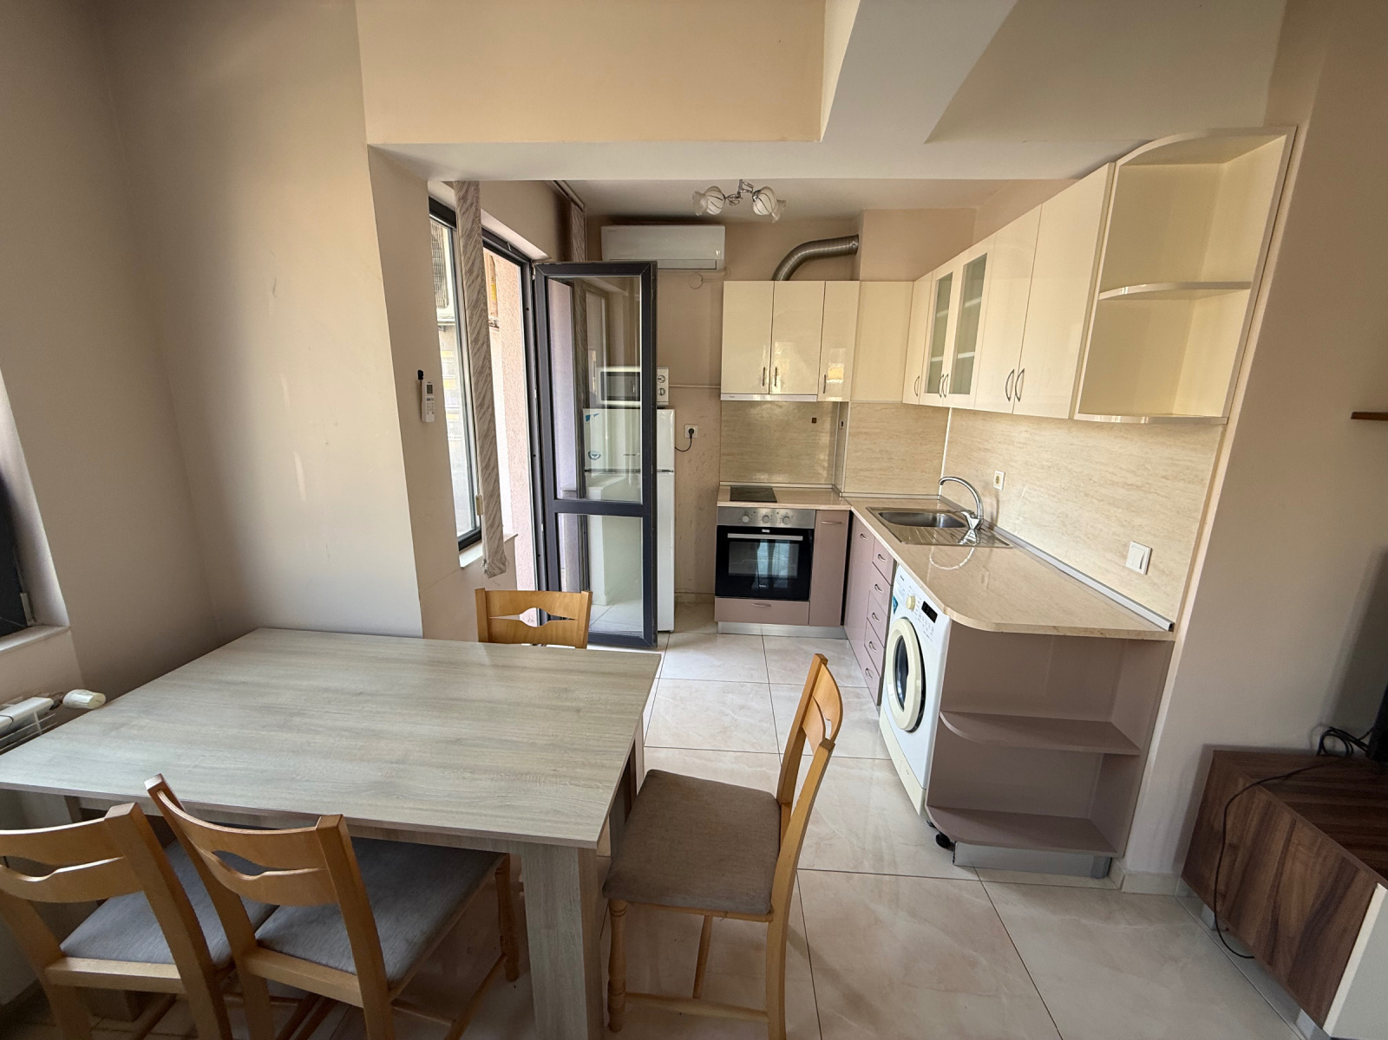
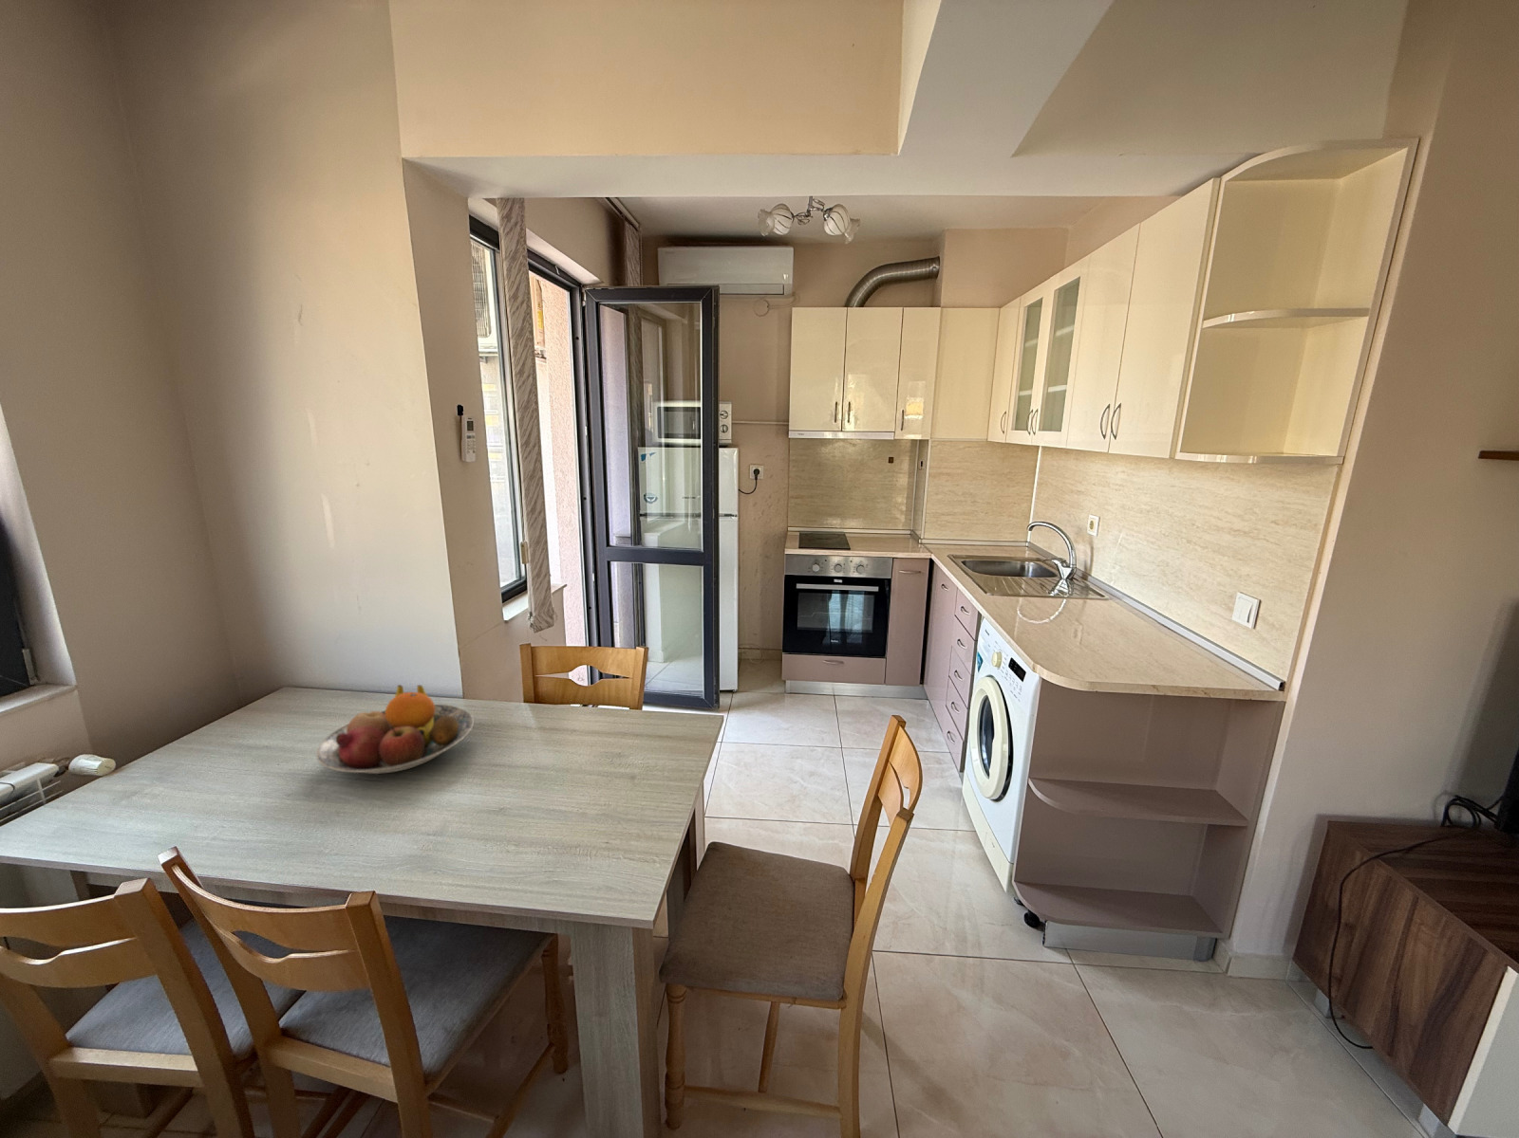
+ fruit bowl [316,684,475,775]
